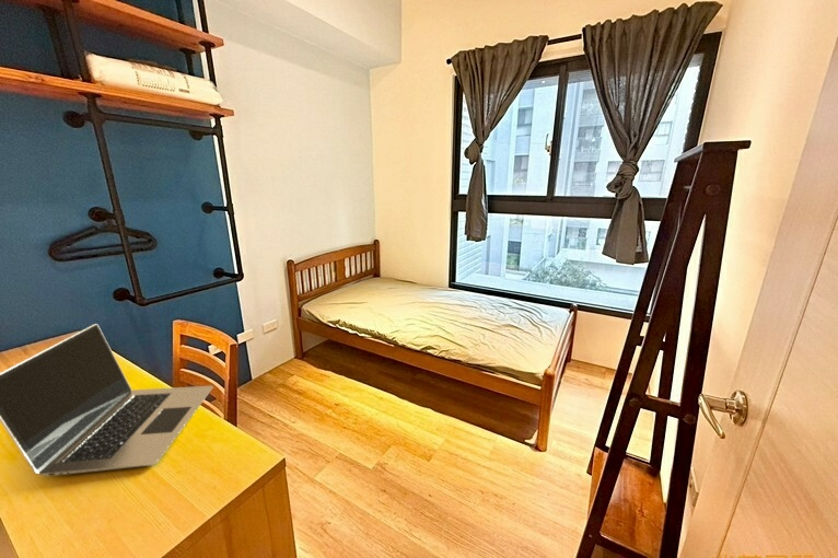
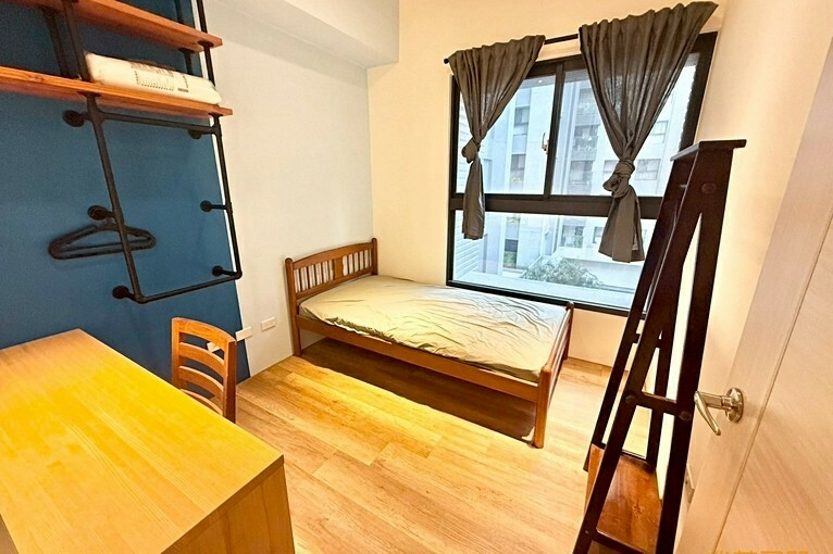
- laptop [0,323,214,477]
